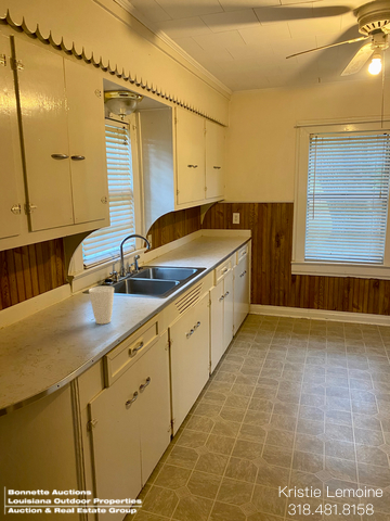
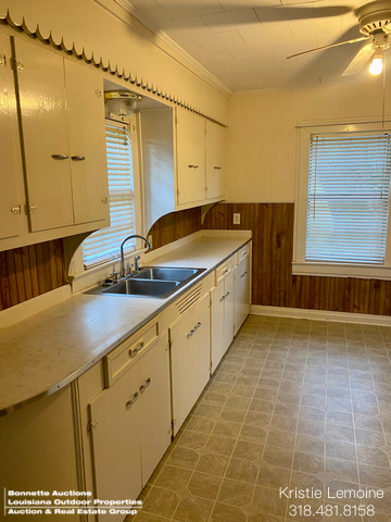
- cup [88,285,115,326]
